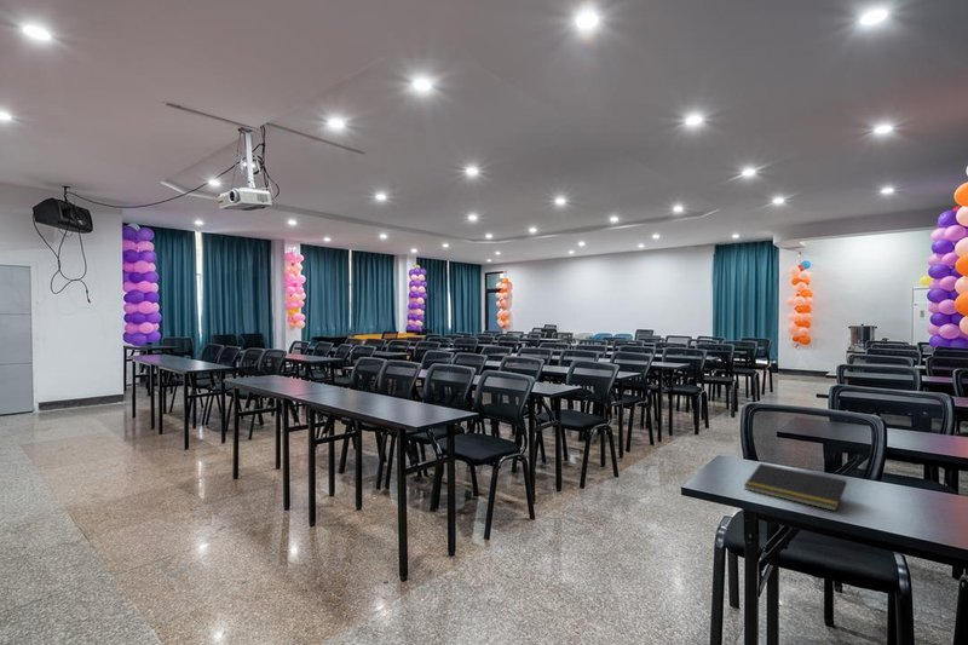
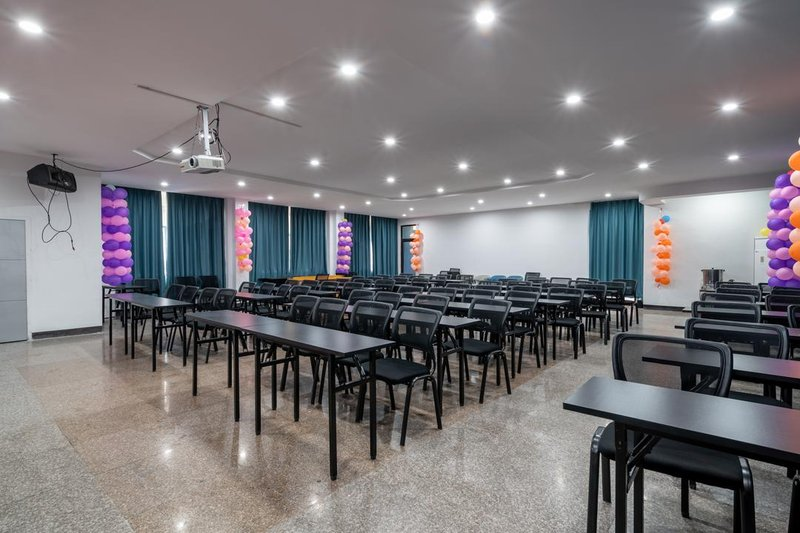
- notepad [743,462,848,512]
